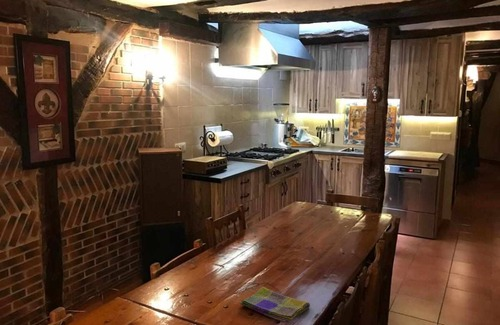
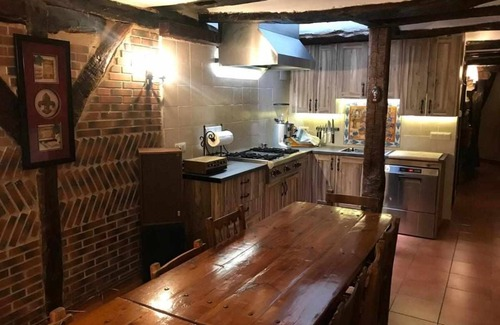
- dish towel [239,286,311,323]
